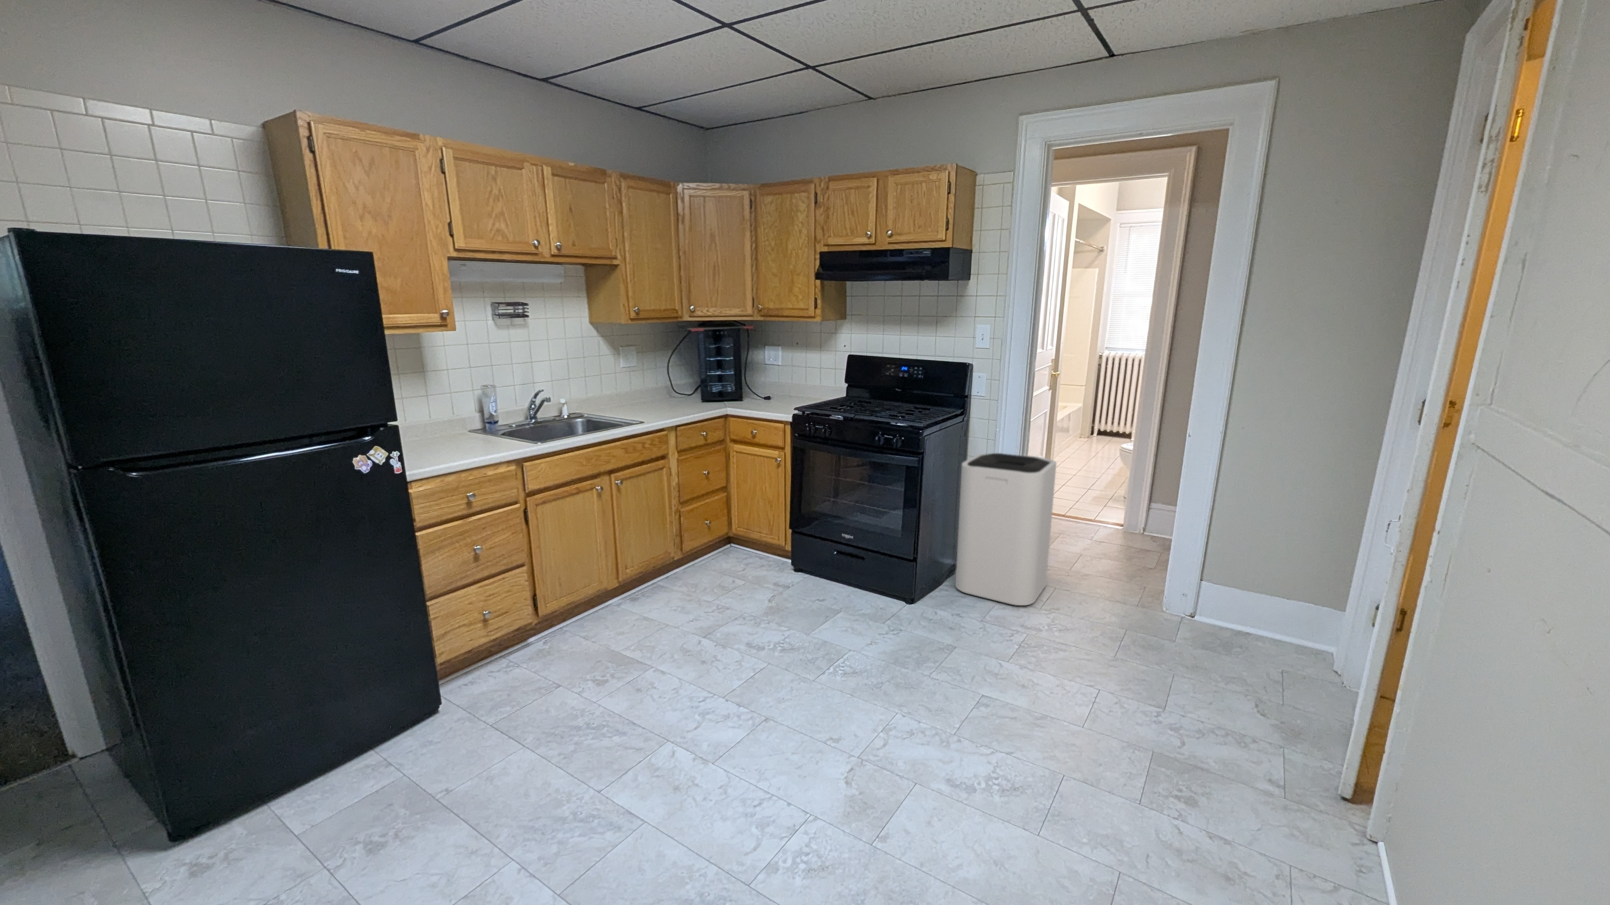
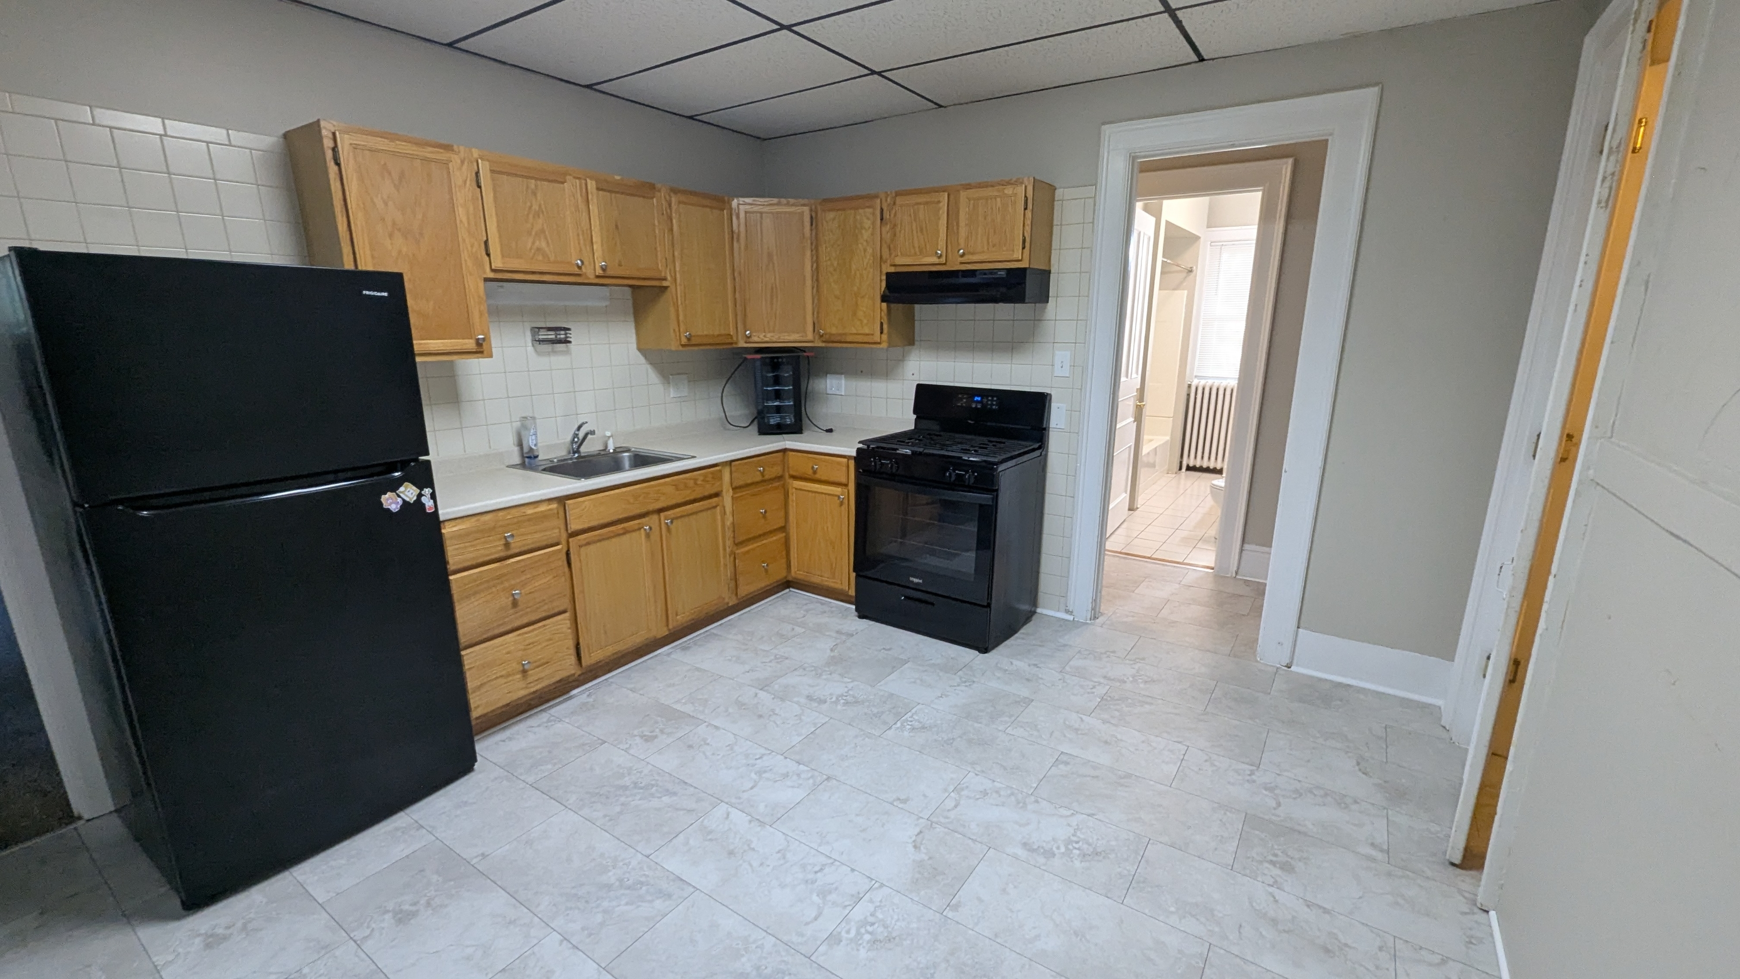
- trash can [954,453,1057,607]
